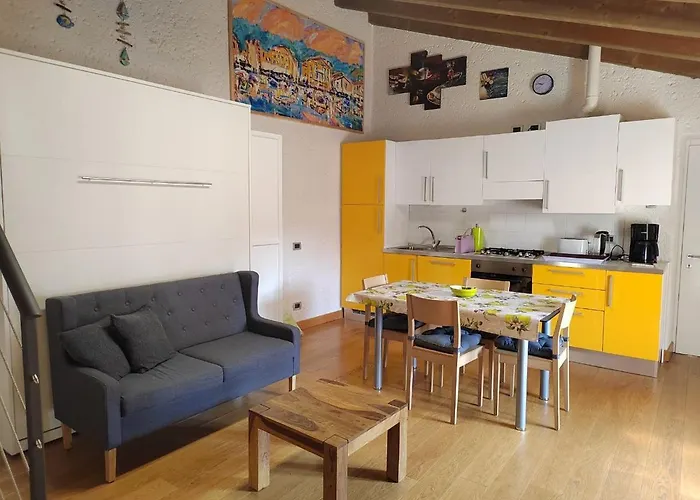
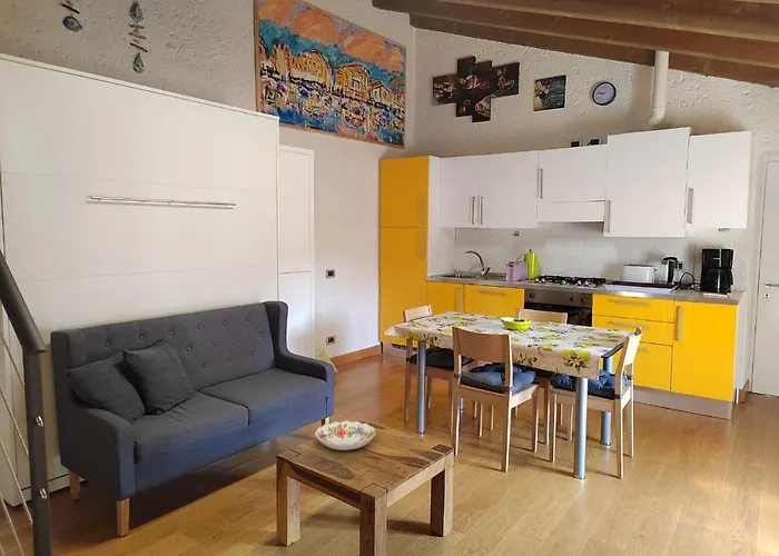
+ decorative bowl [314,419,376,451]
